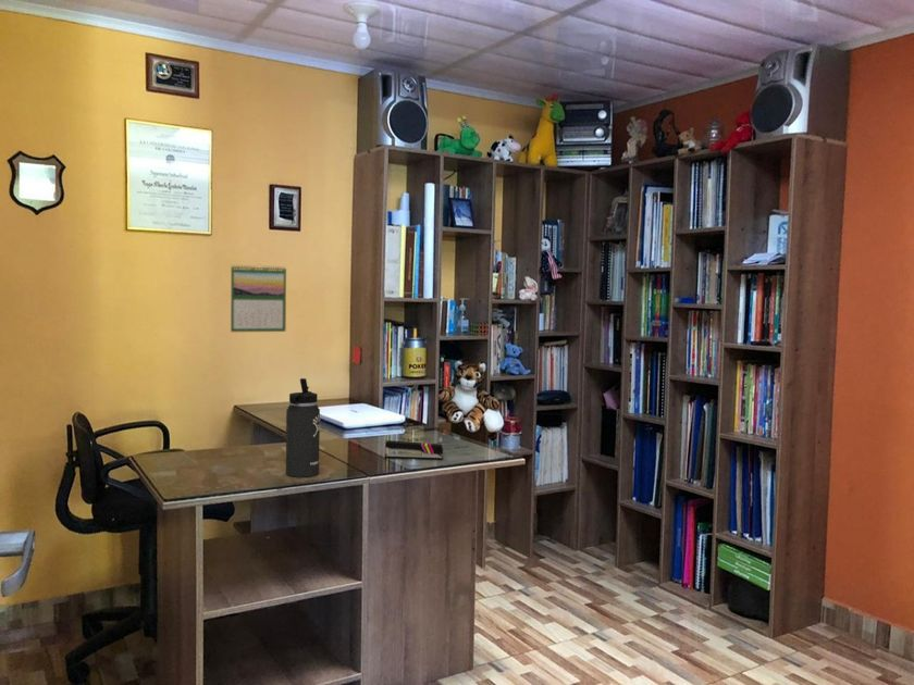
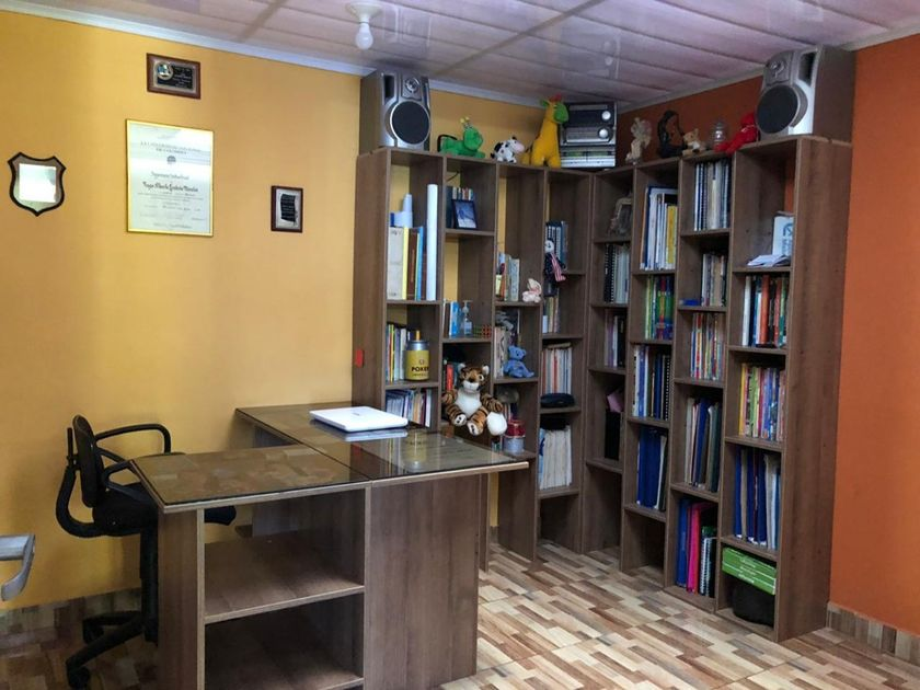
- calendar [230,263,287,333]
- thermos bottle [284,377,321,478]
- stapler [384,439,444,460]
